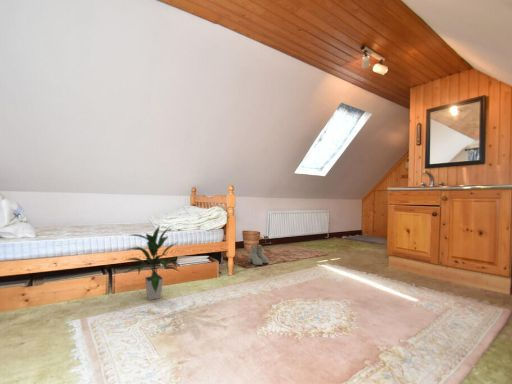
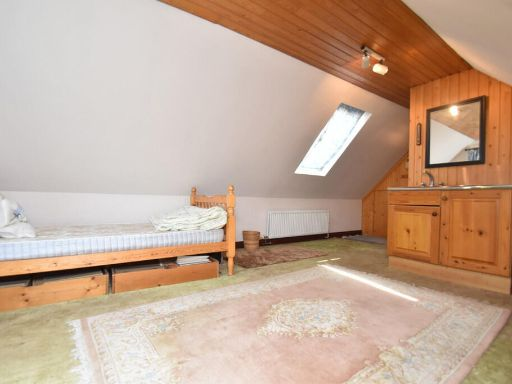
- indoor plant [122,224,180,301]
- boots [248,243,270,266]
